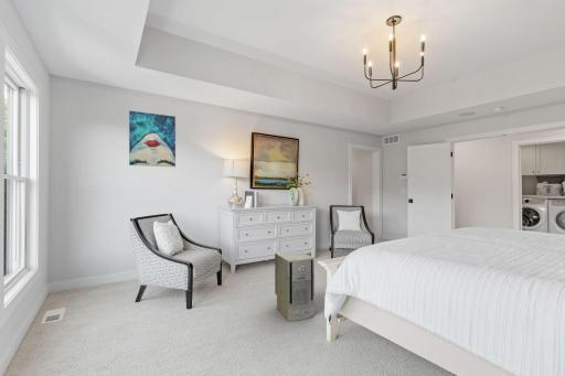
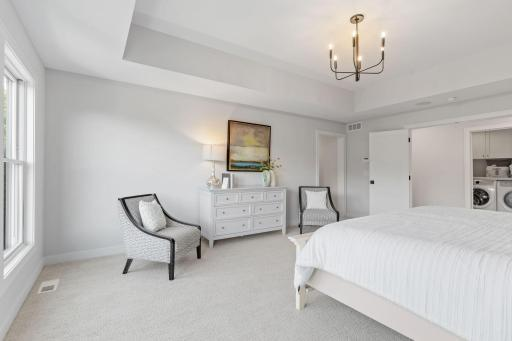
- wall art [128,109,177,168]
- air purifier [274,249,316,322]
